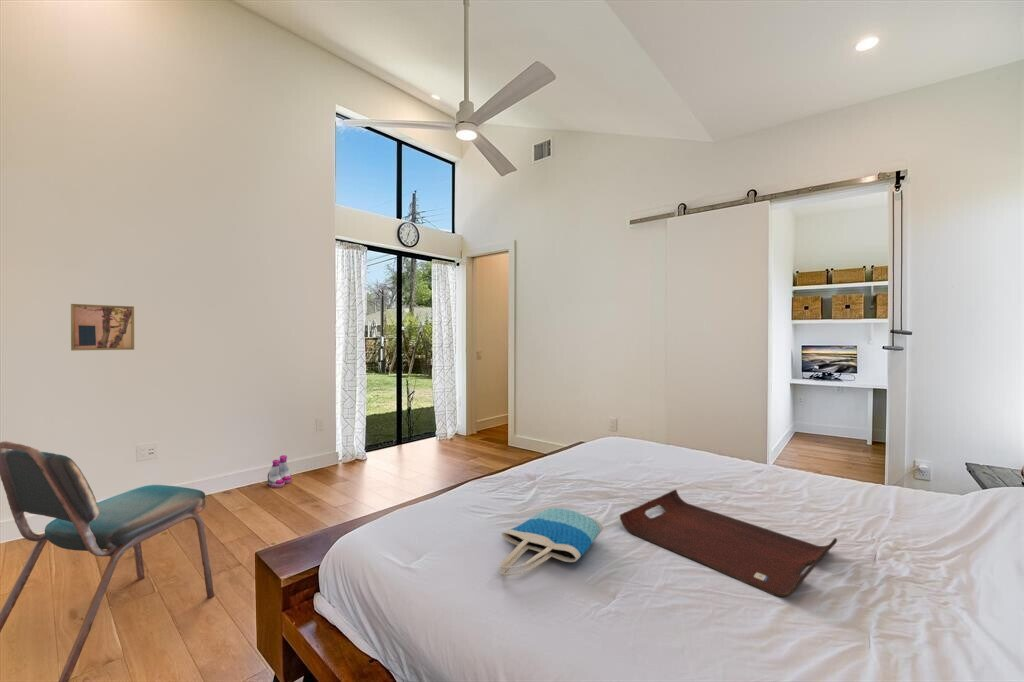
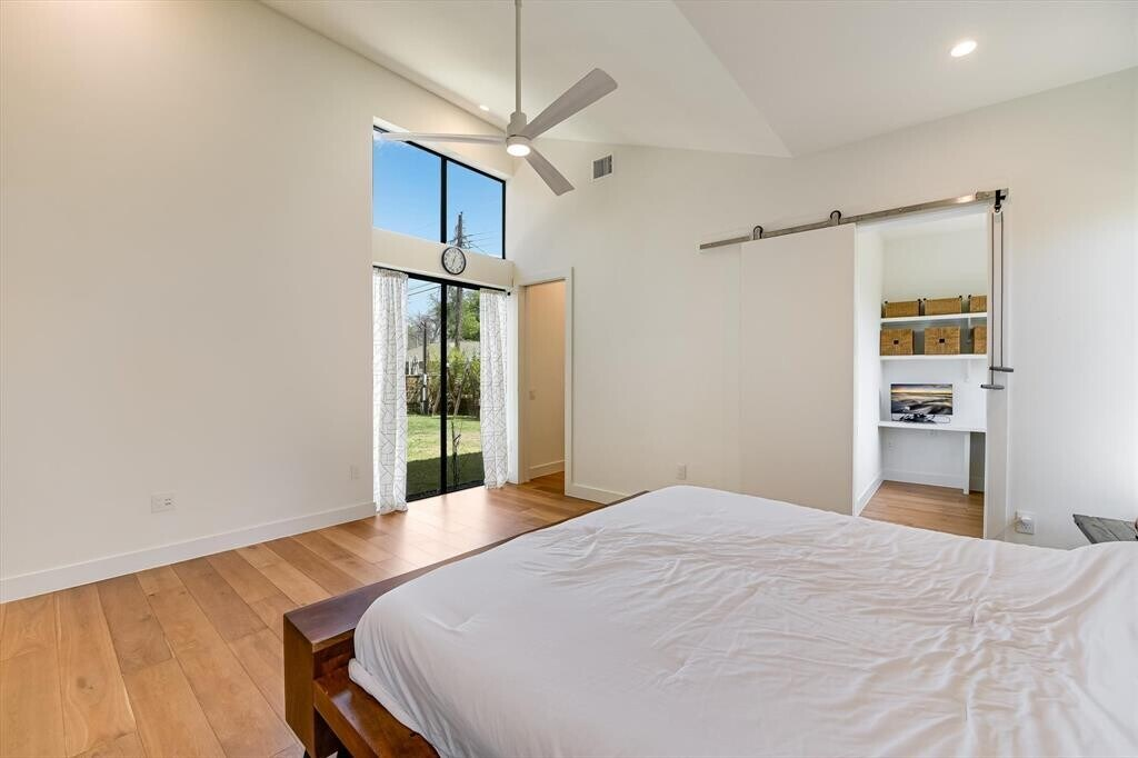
- serving tray [619,489,838,598]
- chair [0,440,215,682]
- boots [267,454,293,488]
- tote bag [499,507,604,576]
- wall art [70,303,135,352]
